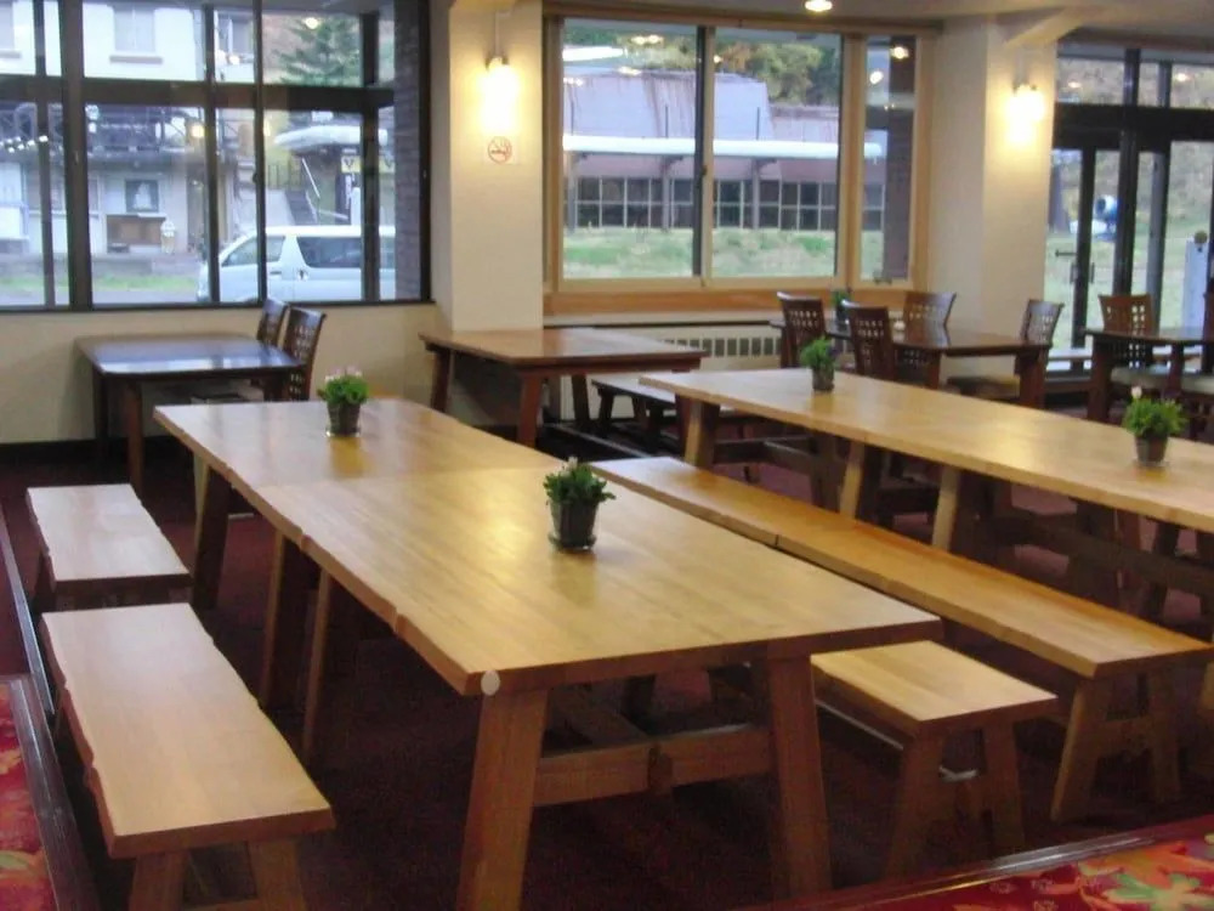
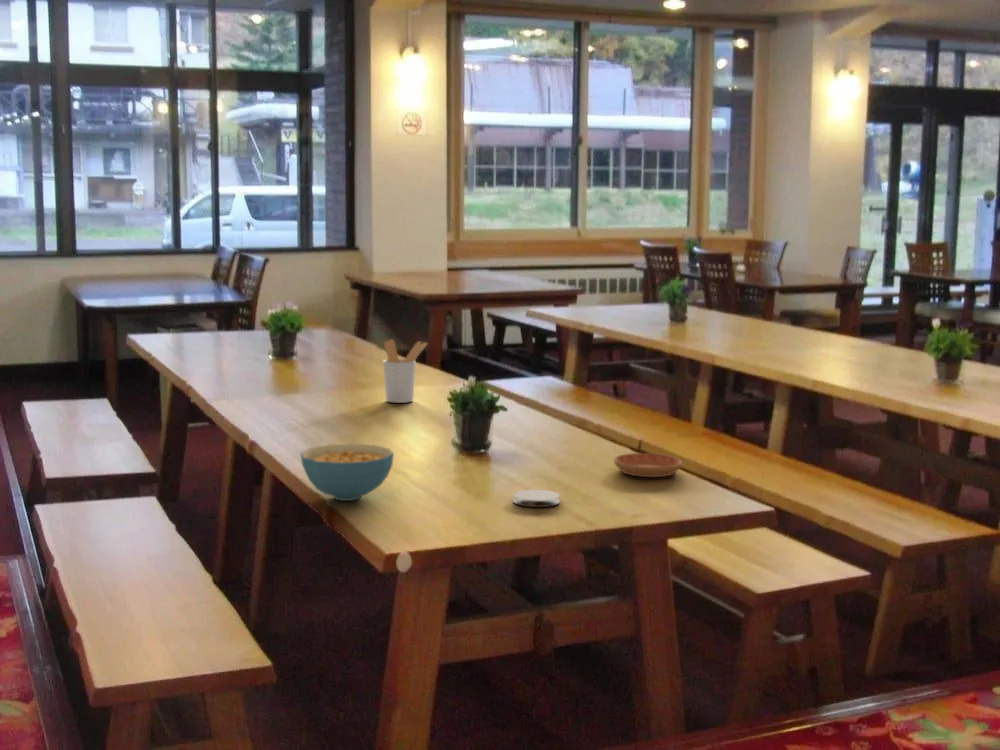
+ cereal bowl [299,443,395,502]
+ utensil holder [382,338,429,404]
+ coaster [512,488,561,508]
+ saucer [613,452,683,478]
